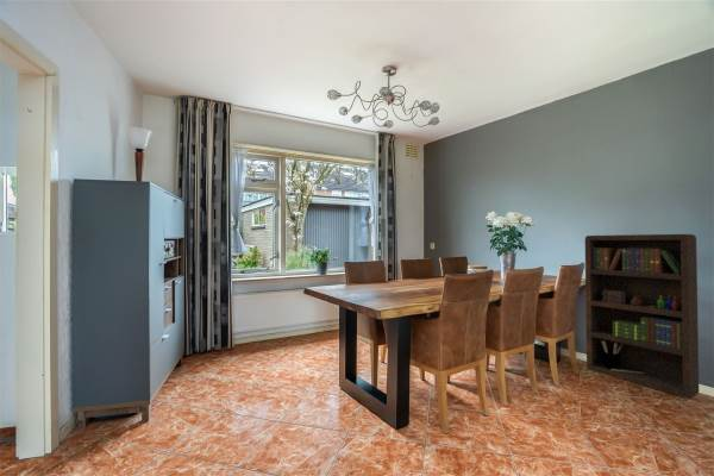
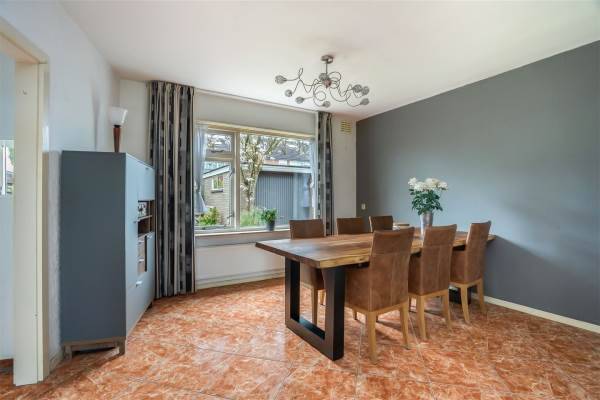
- bookcase [584,233,700,400]
